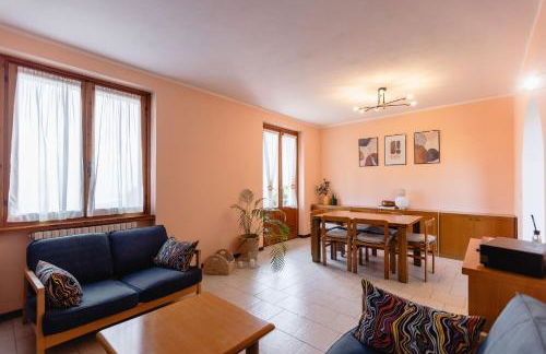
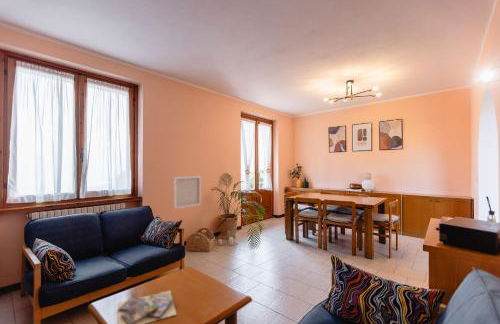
+ wall art [173,175,202,210]
+ video game cases [117,290,178,324]
